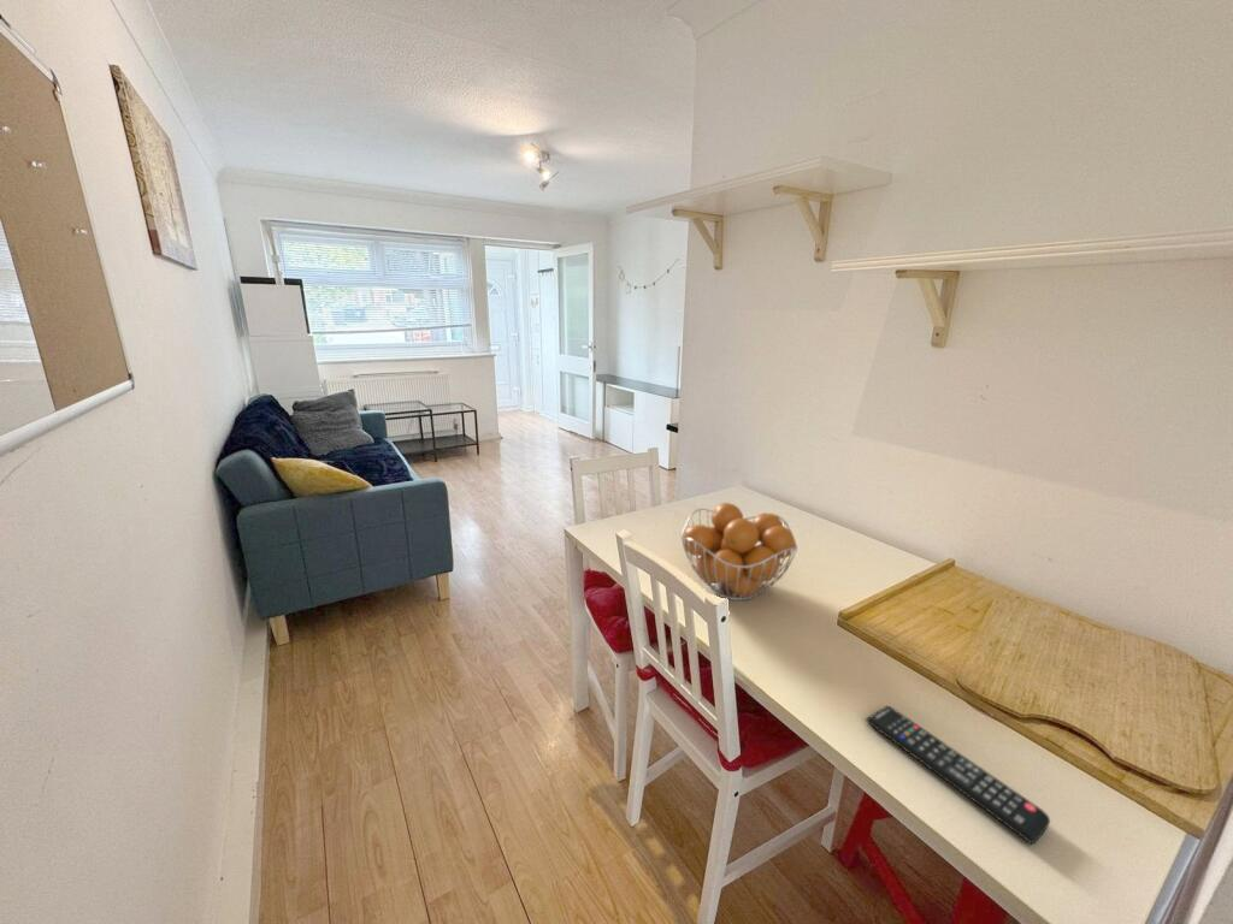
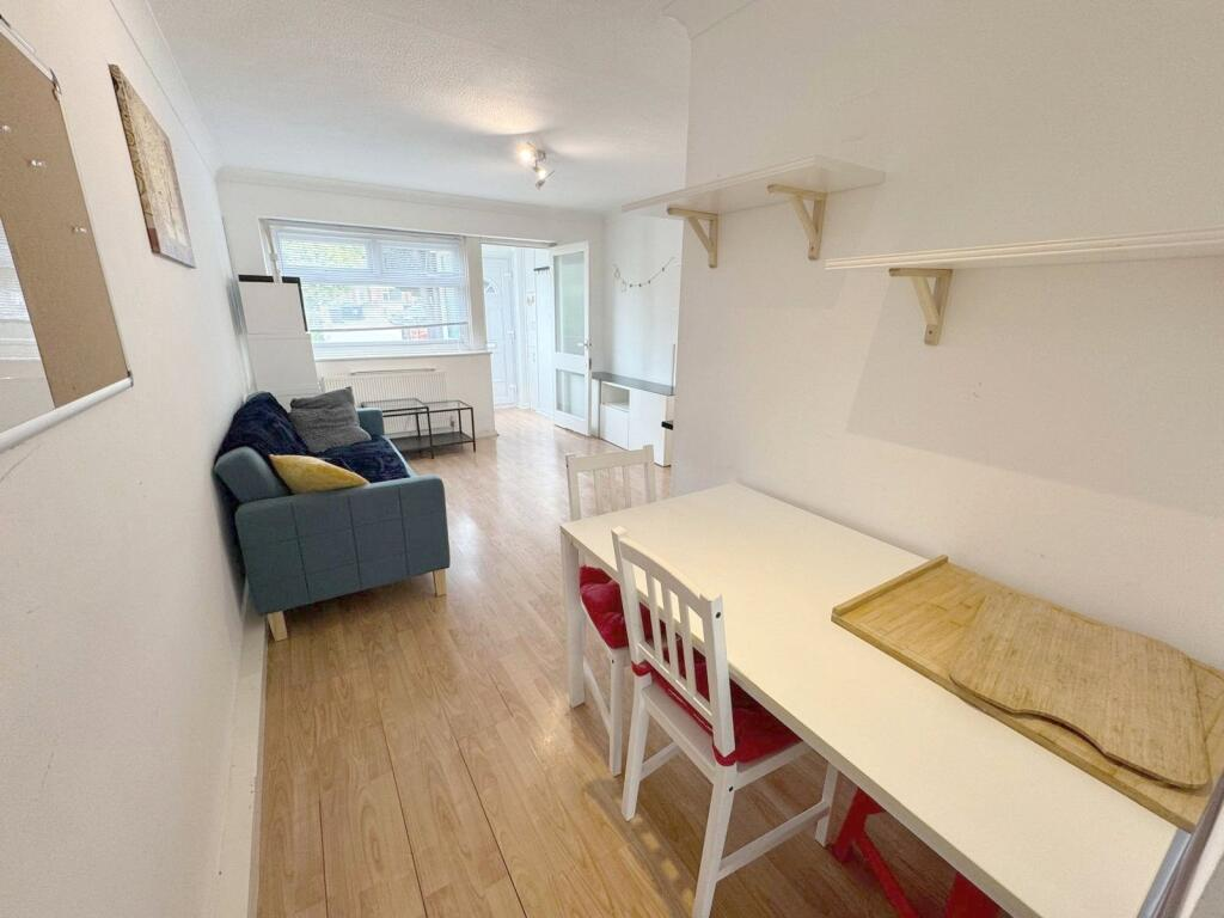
- remote control [865,705,1051,846]
- fruit basket [680,502,798,602]
